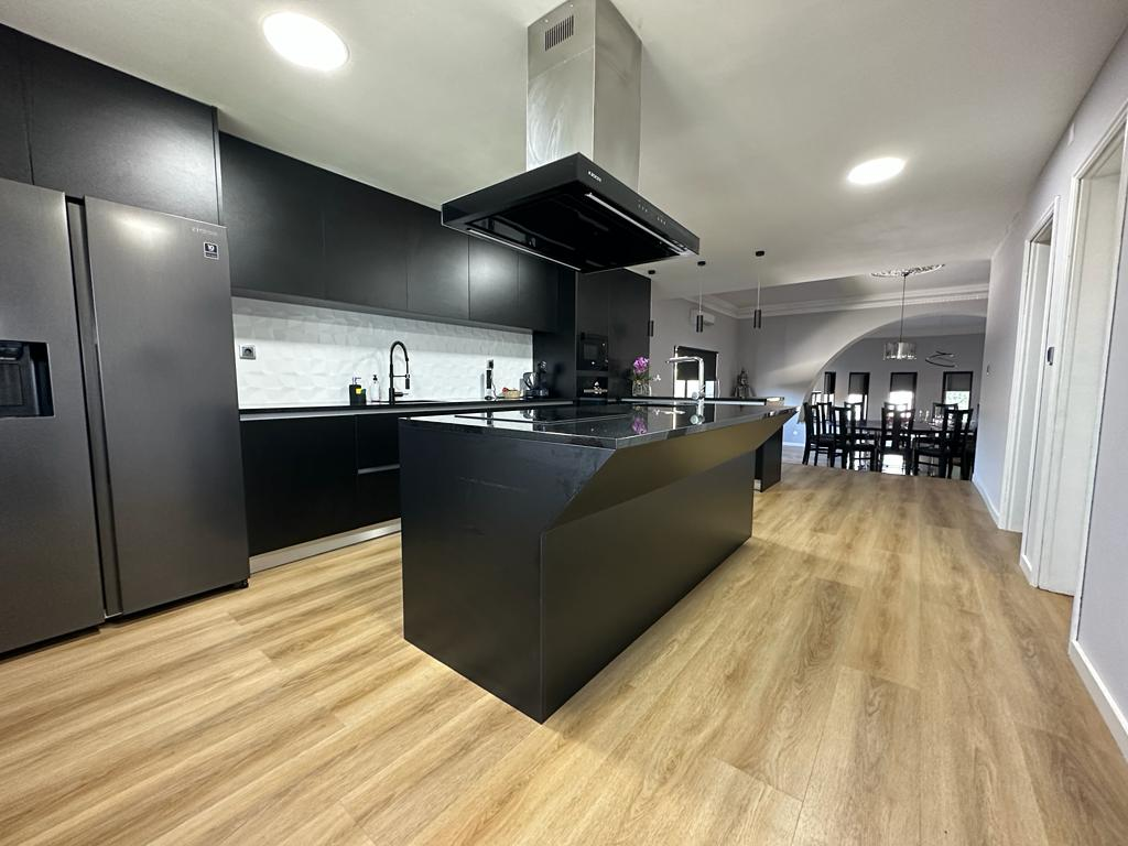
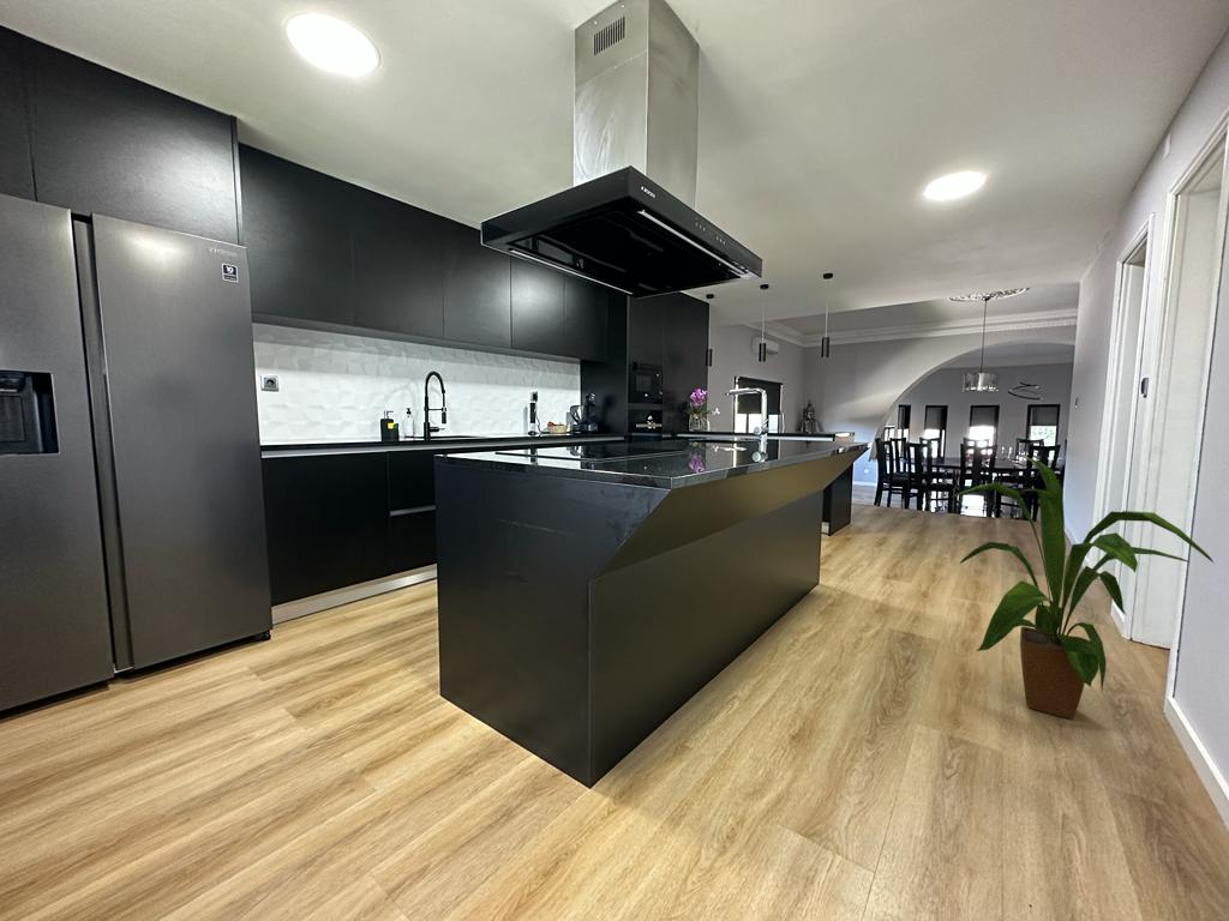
+ house plant [952,456,1216,721]
